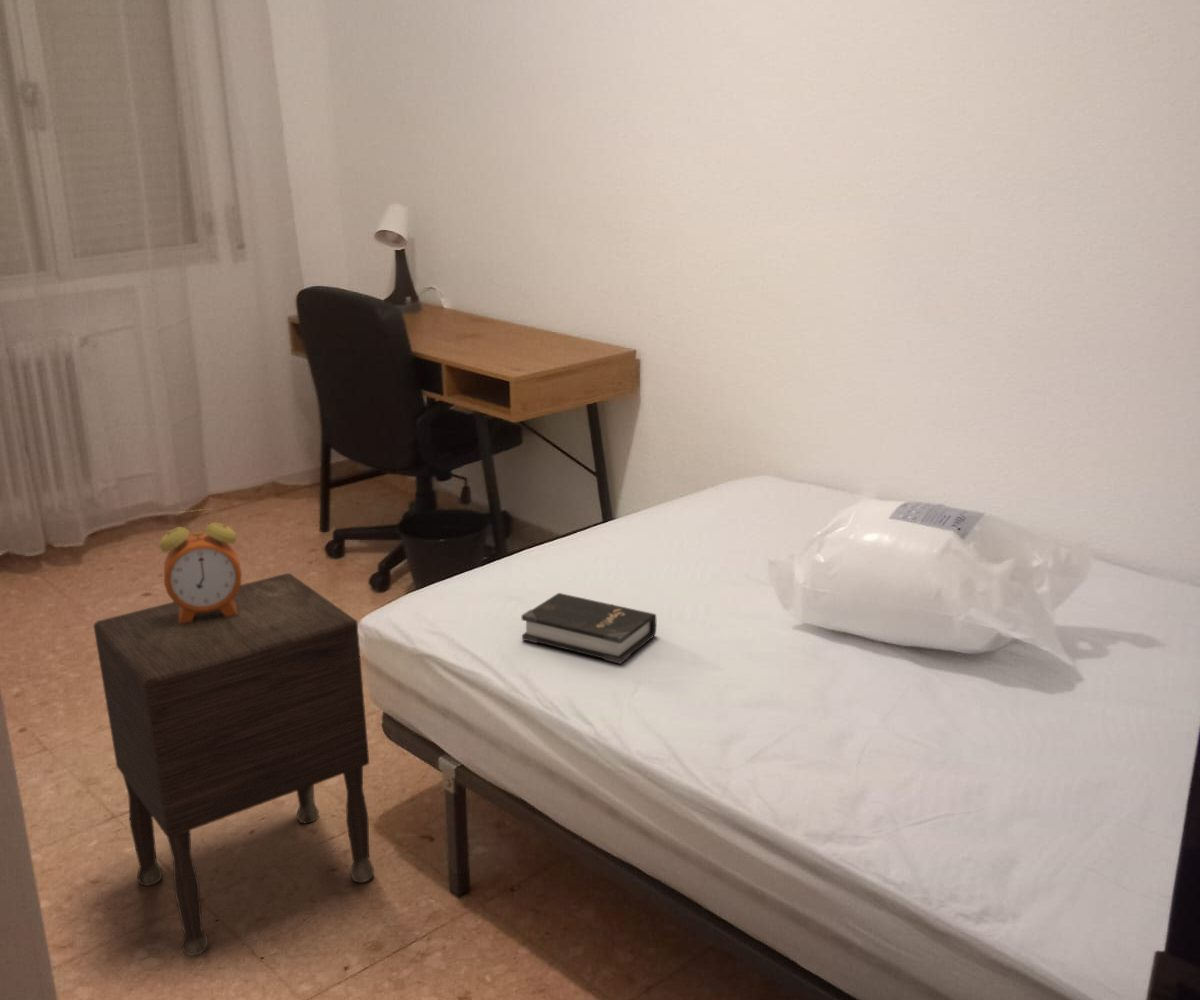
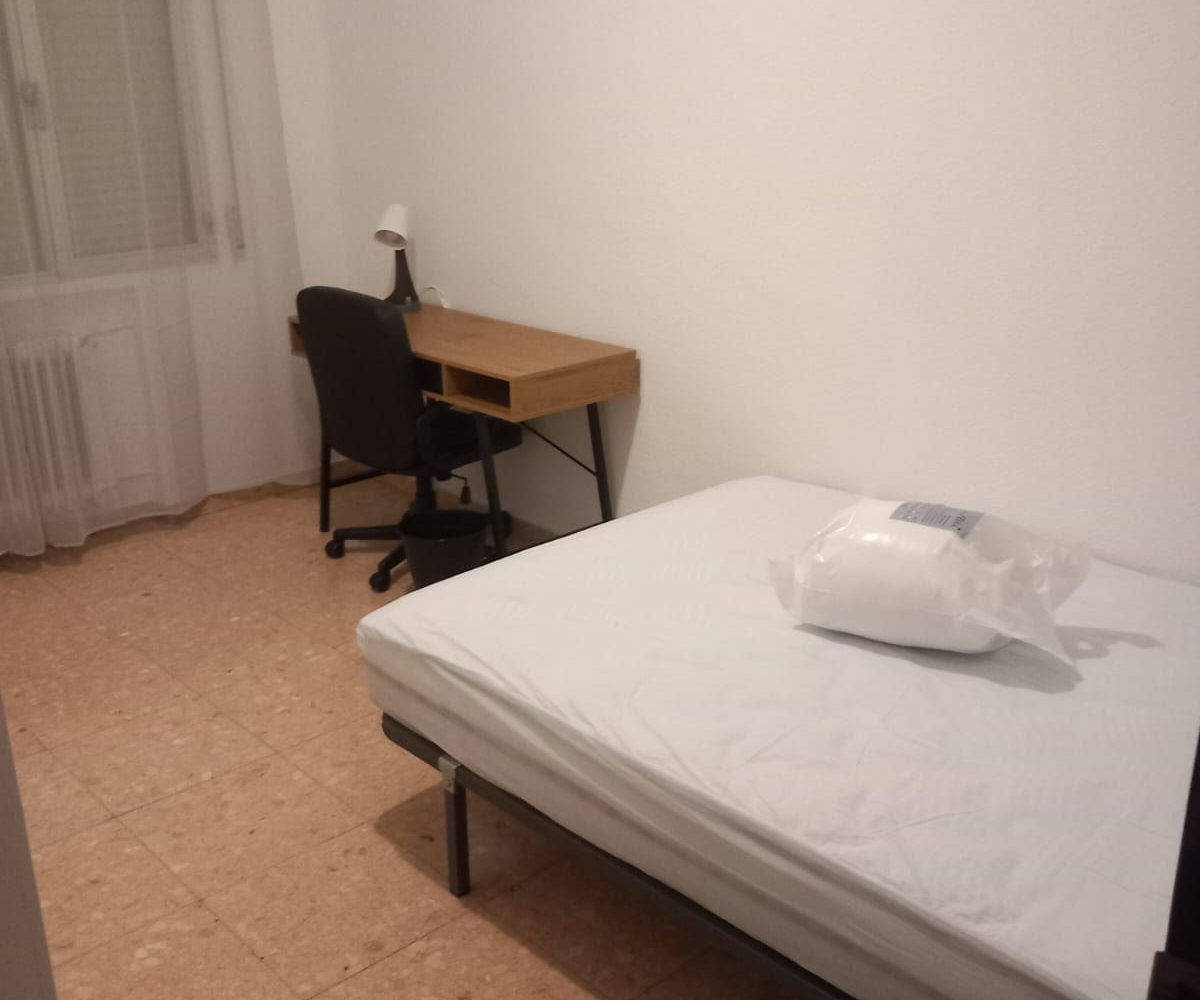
- alarm clock [159,507,243,623]
- hardback book [521,592,658,665]
- nightstand [93,572,375,957]
